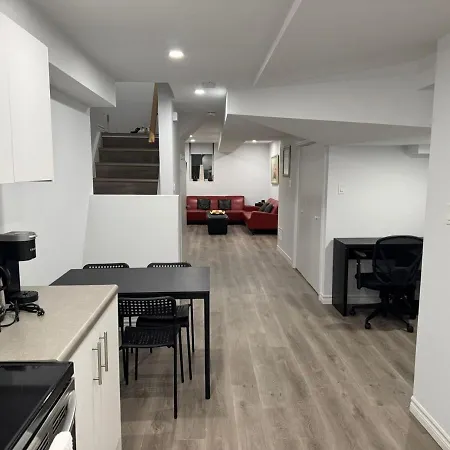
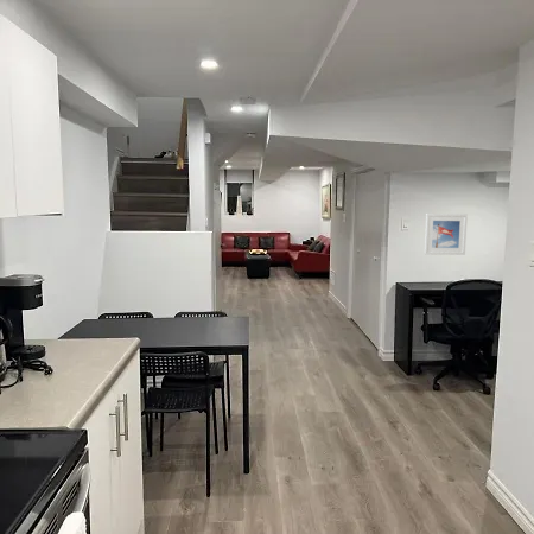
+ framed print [424,212,469,256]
